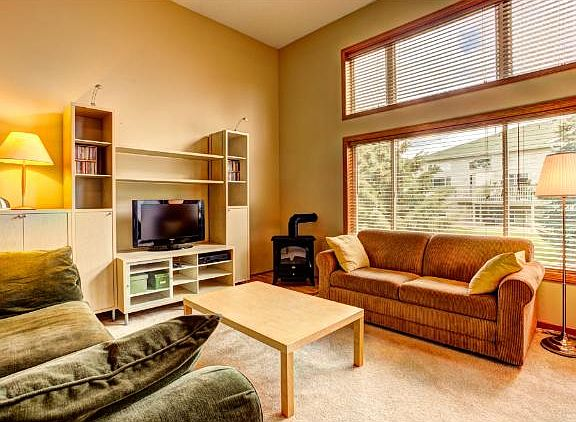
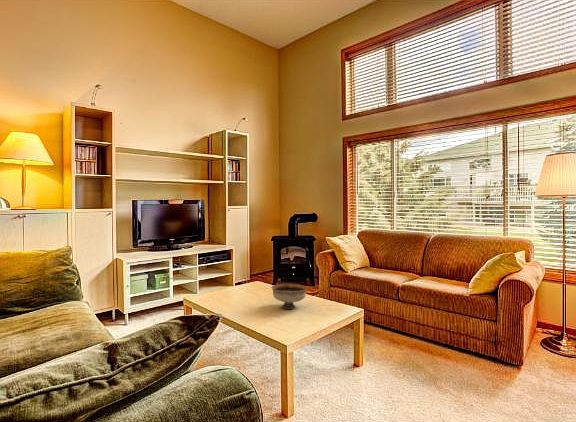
+ bowl [270,283,308,310]
